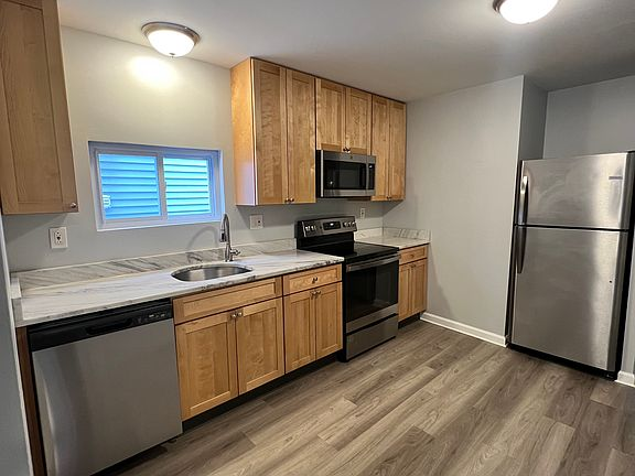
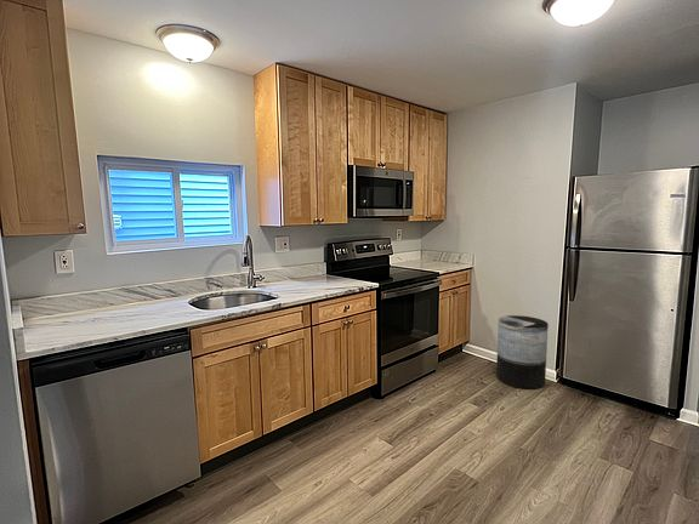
+ trash can [495,314,550,391]
